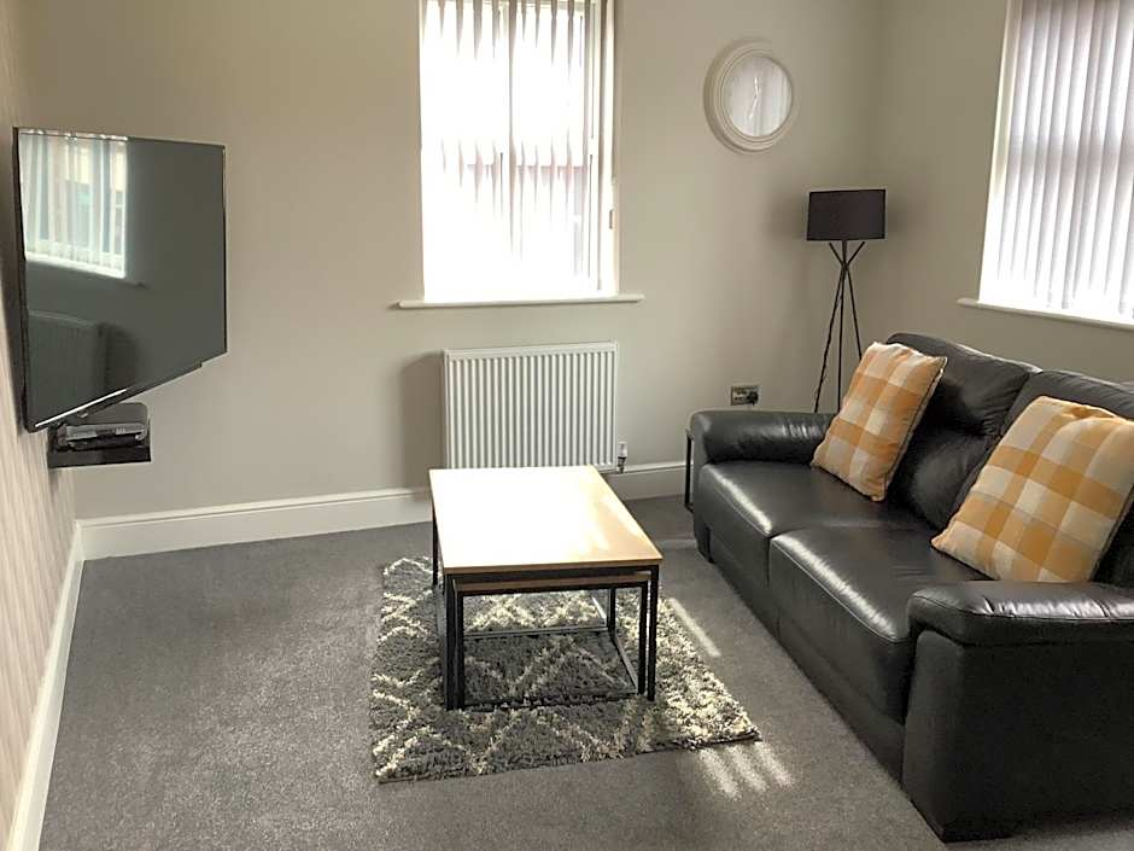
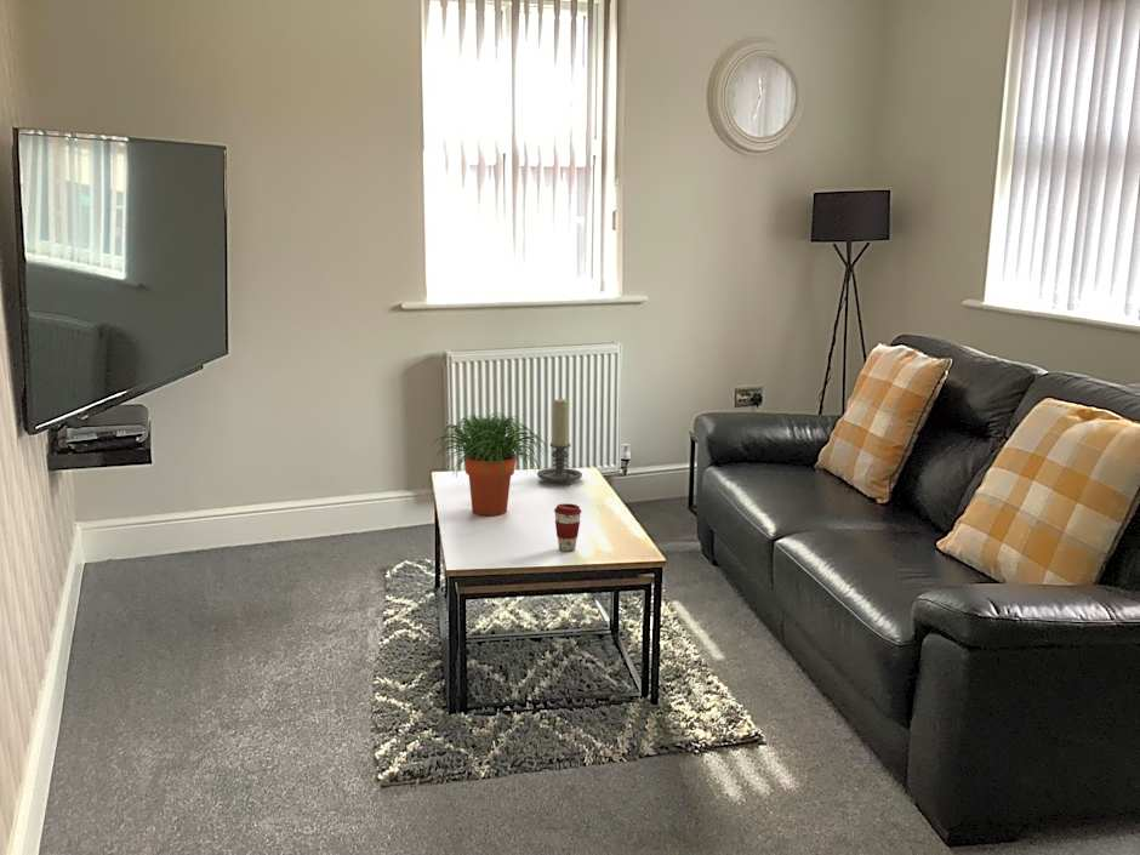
+ coffee cup [553,502,582,552]
+ candle holder [536,398,583,488]
+ potted plant [432,411,549,517]
